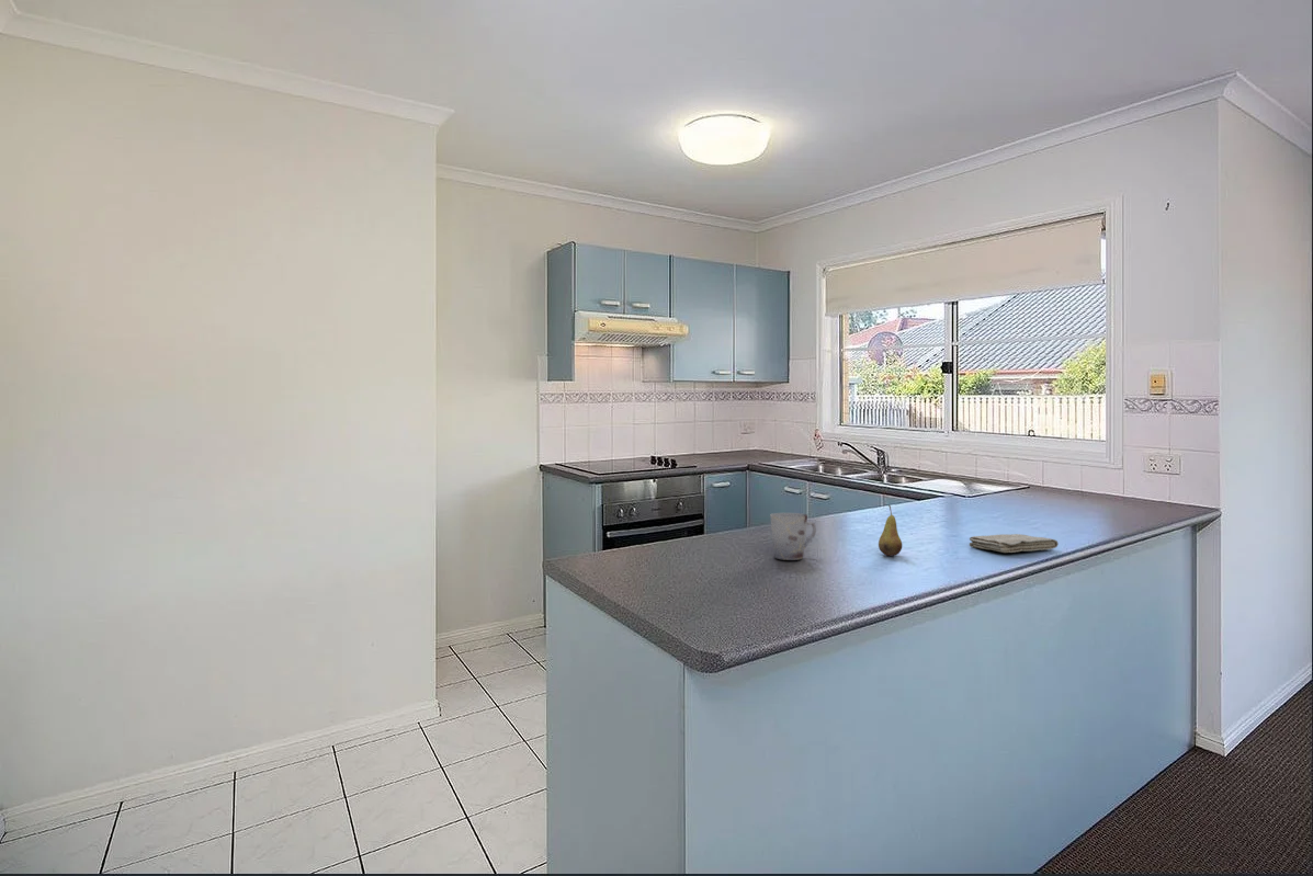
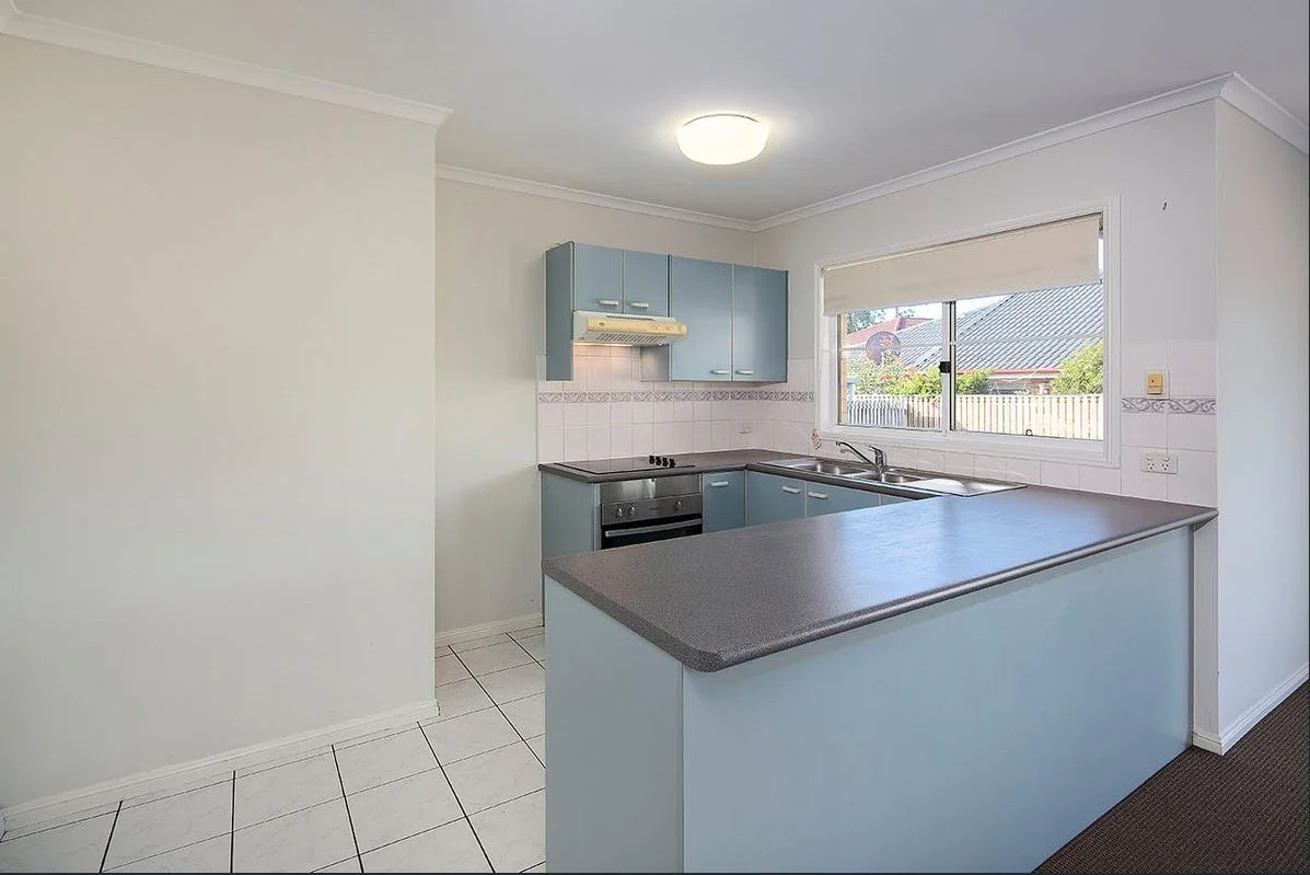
- washcloth [969,533,1060,554]
- cup [769,512,817,561]
- fruit [878,503,903,557]
